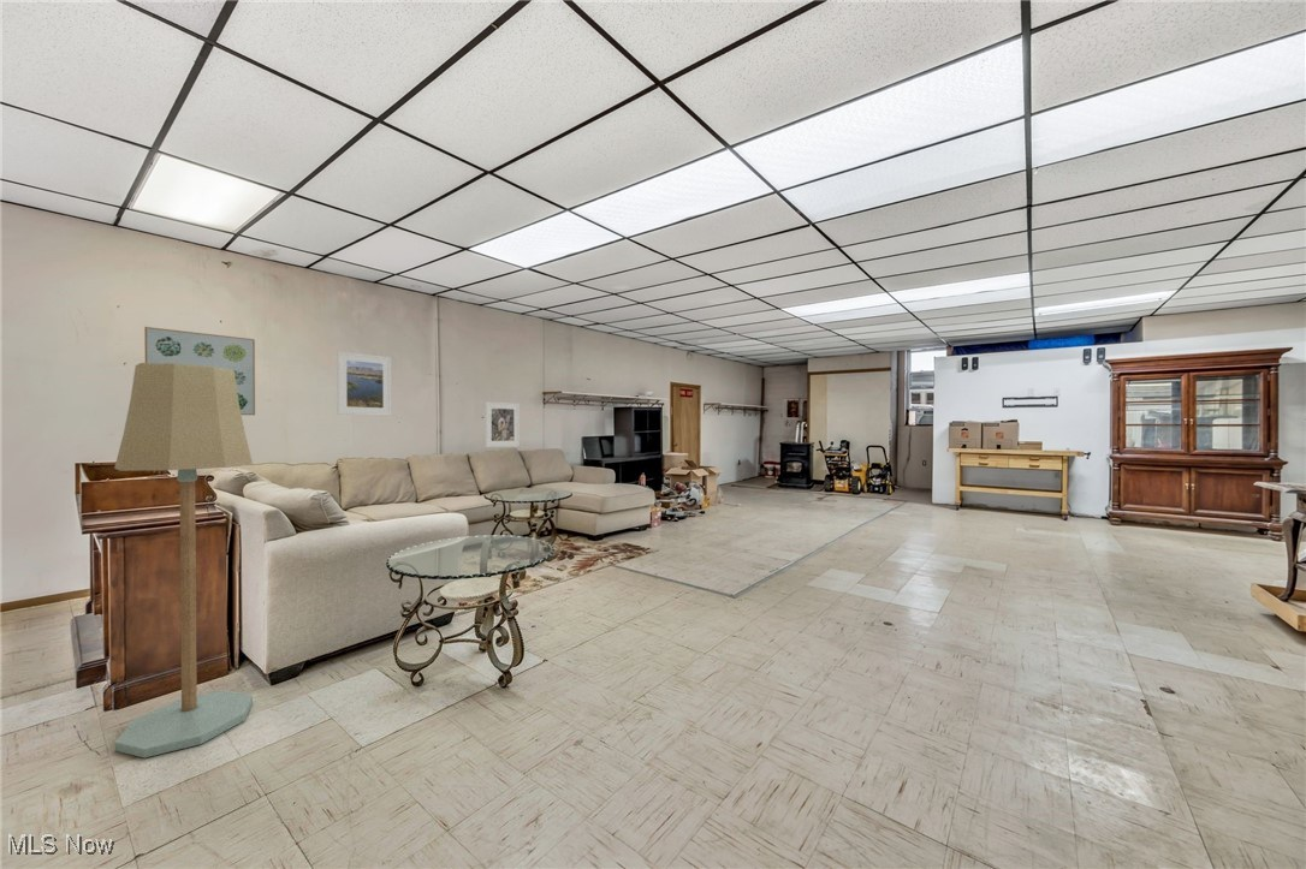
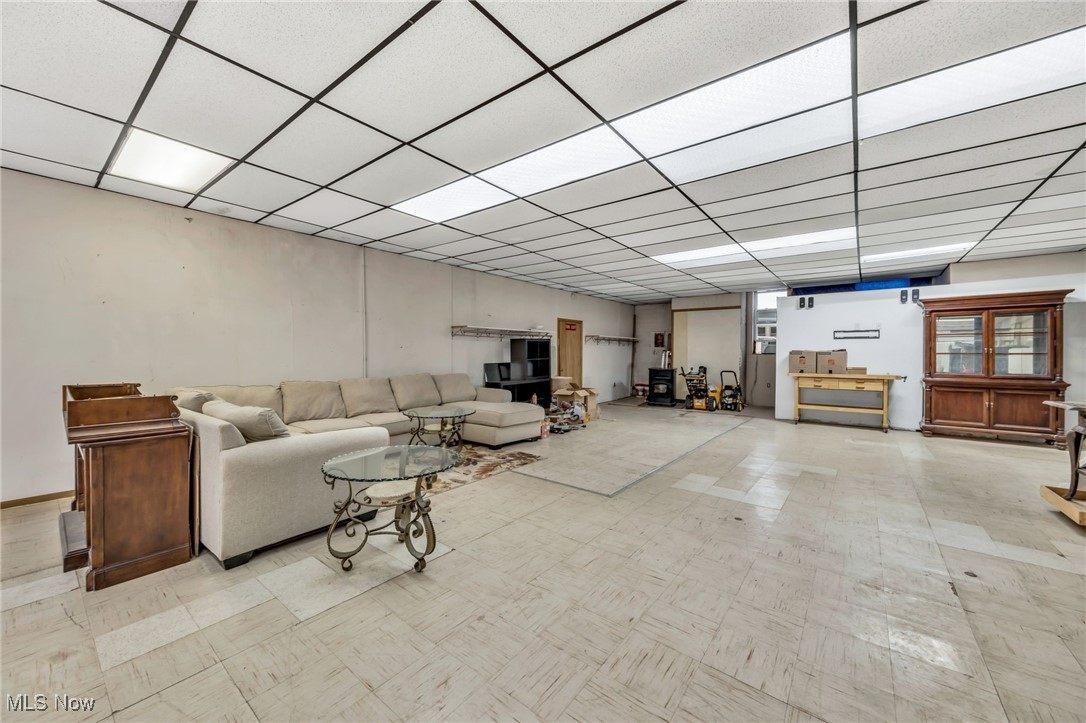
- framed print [336,350,392,417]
- wall art [143,326,256,416]
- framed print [483,400,521,448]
- floor lamp [113,362,254,758]
